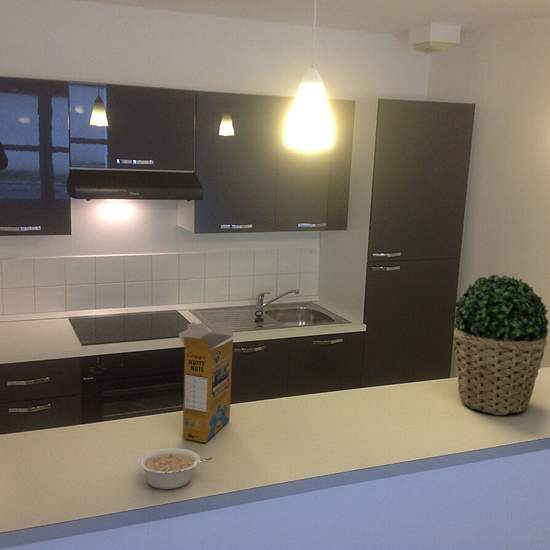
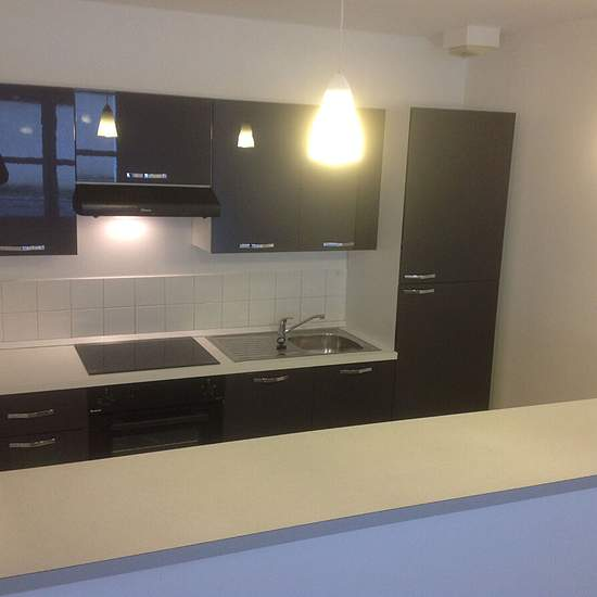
- potted plant [453,274,549,416]
- legume [137,447,213,490]
- cereal box [177,320,248,443]
